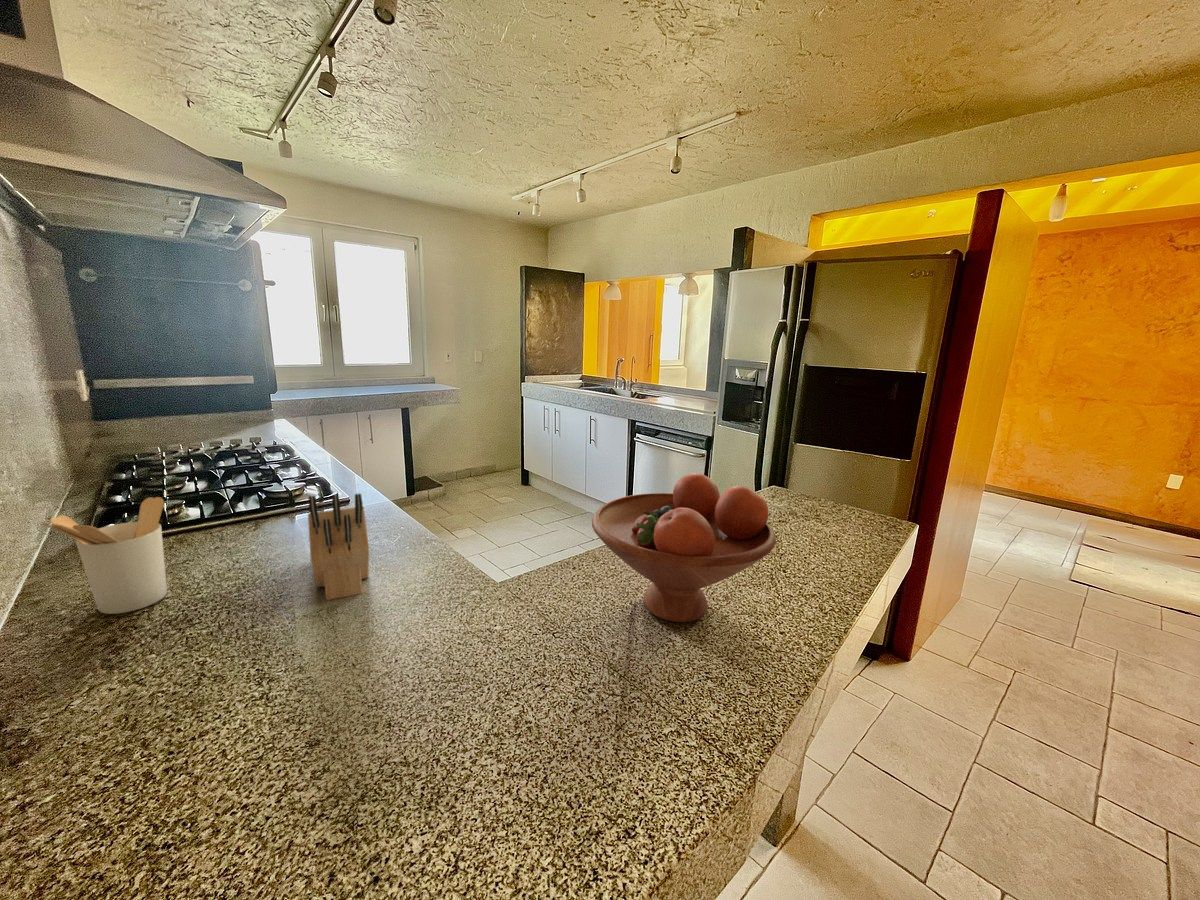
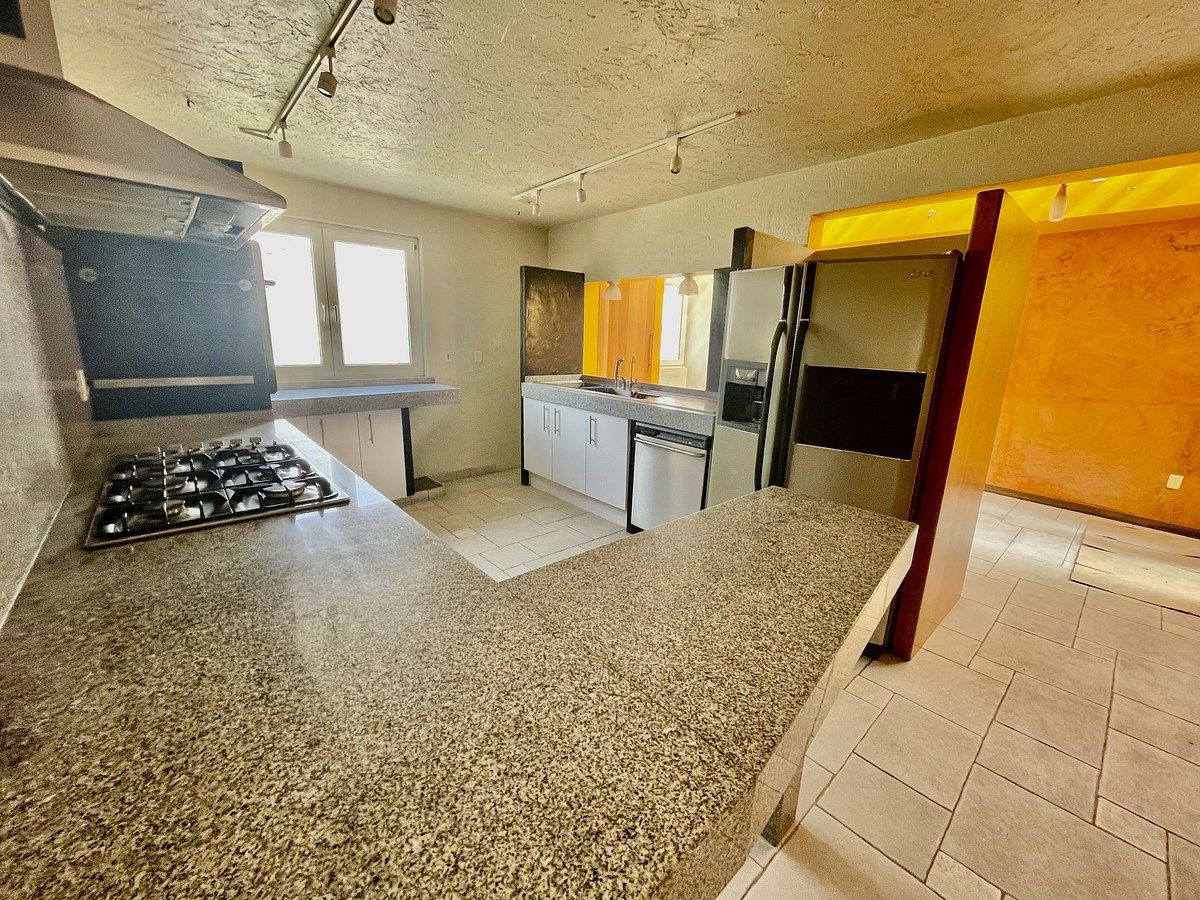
- fruit bowl [591,472,777,623]
- utensil holder [40,496,168,615]
- knife block [307,492,370,601]
